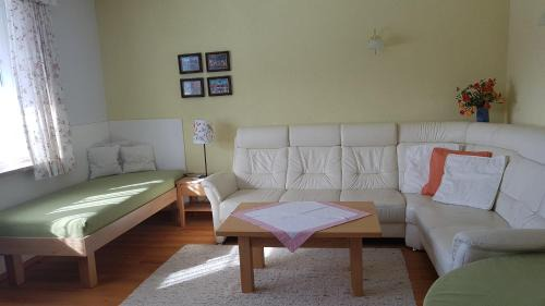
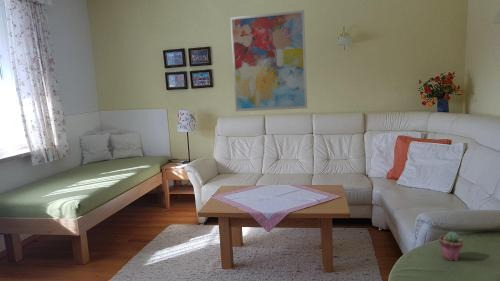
+ potted succulent [438,231,464,262]
+ wall art [229,9,308,112]
